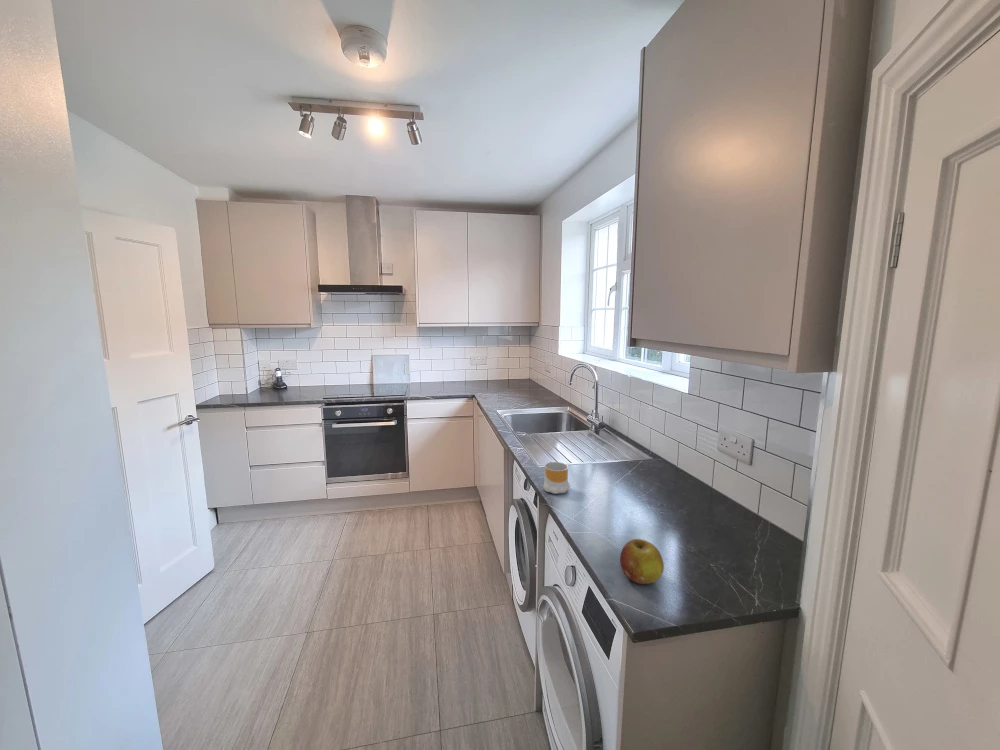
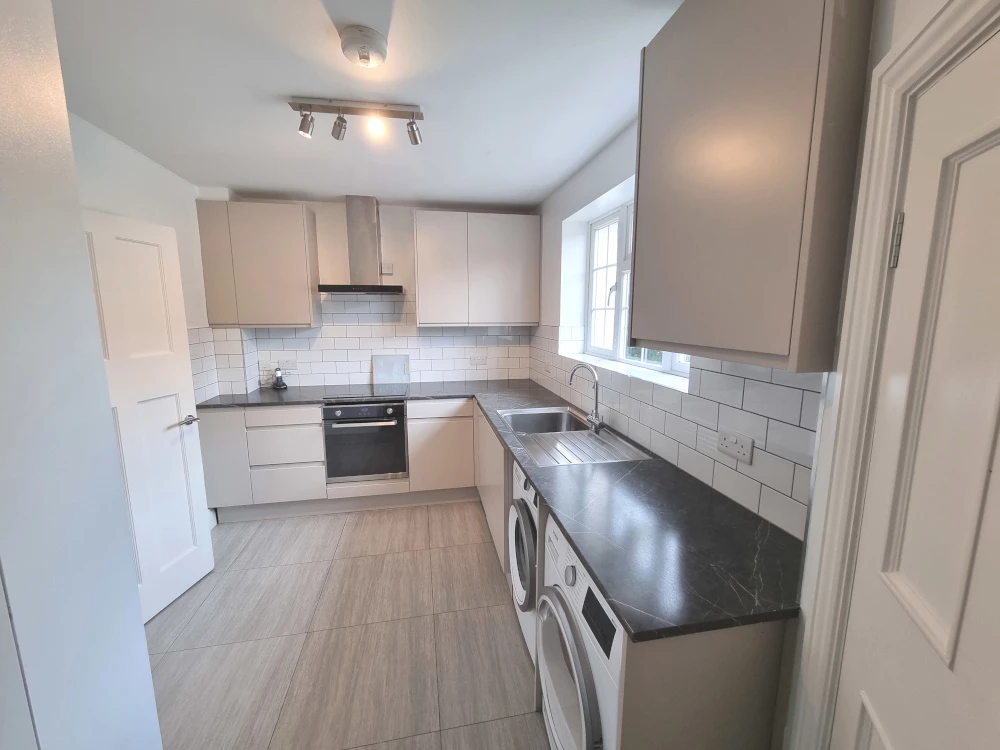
- mug [543,460,571,495]
- fruit [619,538,665,585]
